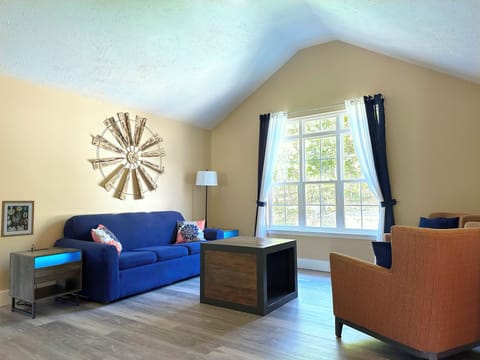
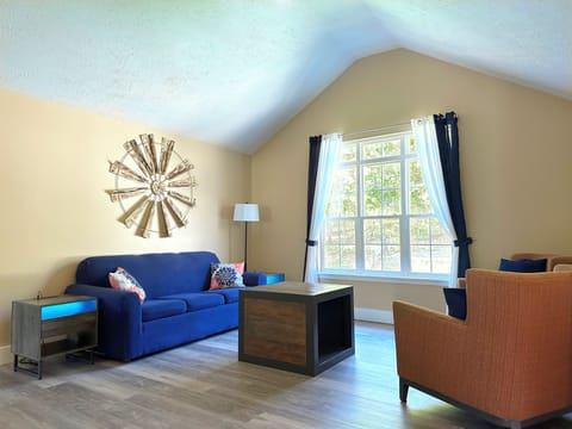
- wall art [0,200,35,238]
